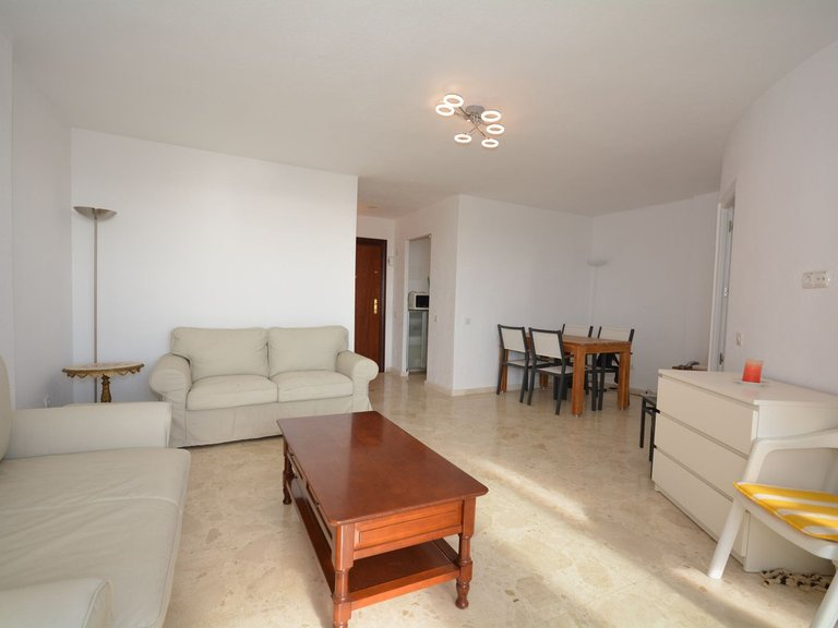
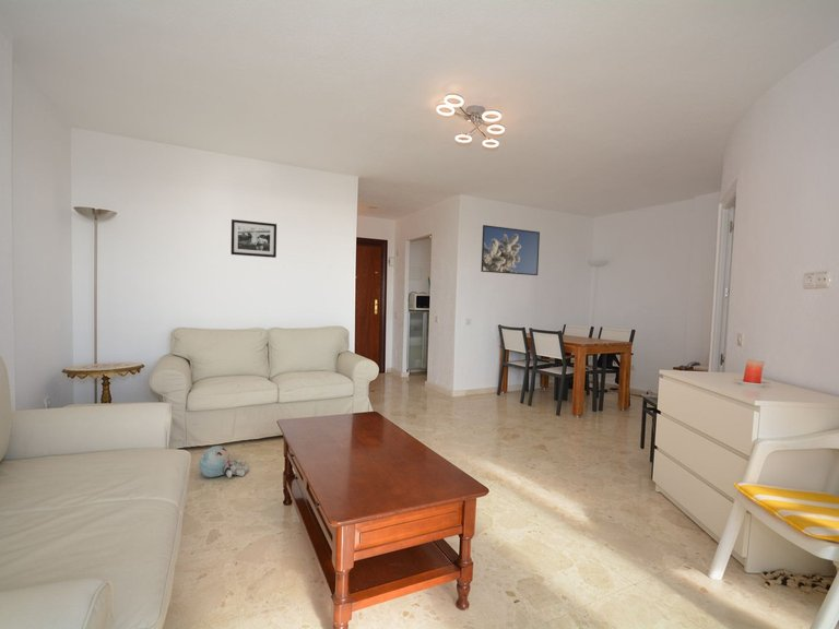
+ picture frame [231,218,277,259]
+ plush toy [198,444,249,478]
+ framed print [480,224,541,276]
